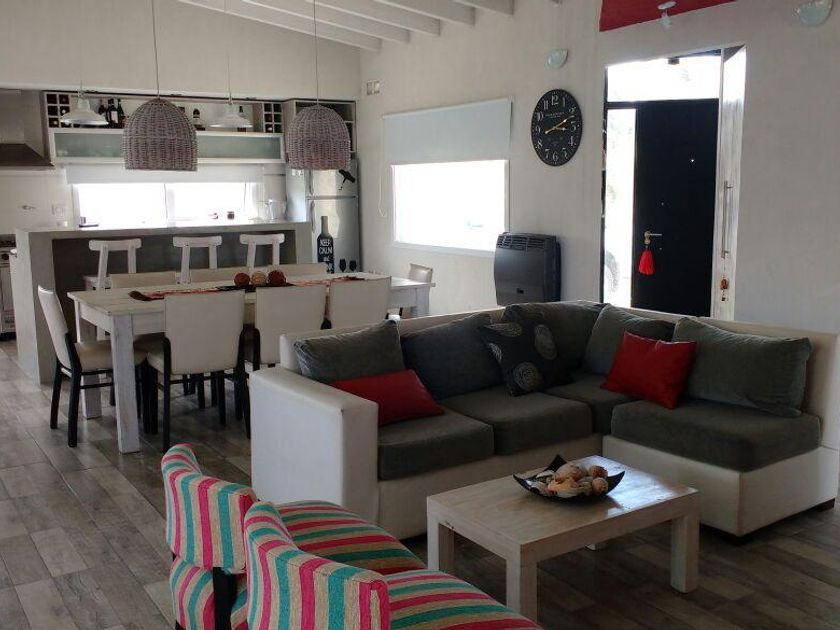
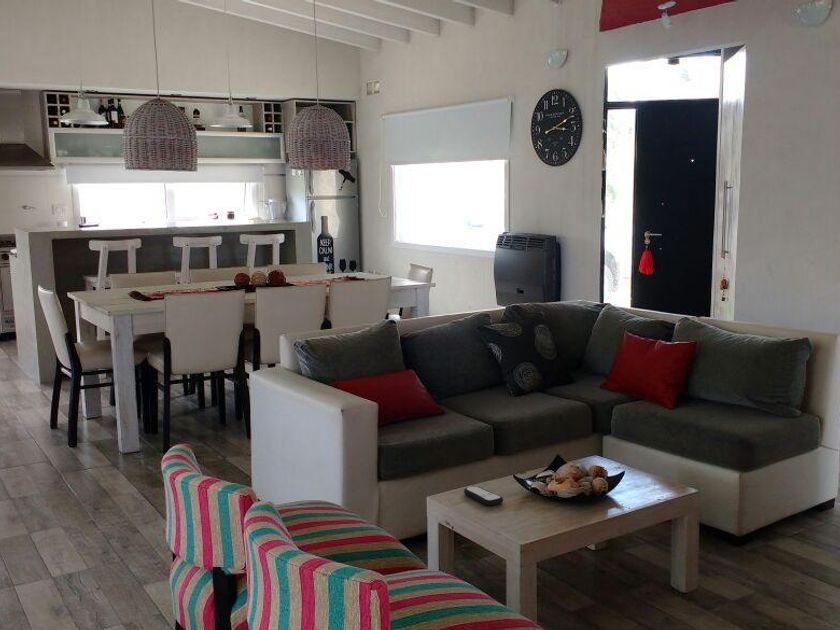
+ remote control [463,485,504,507]
